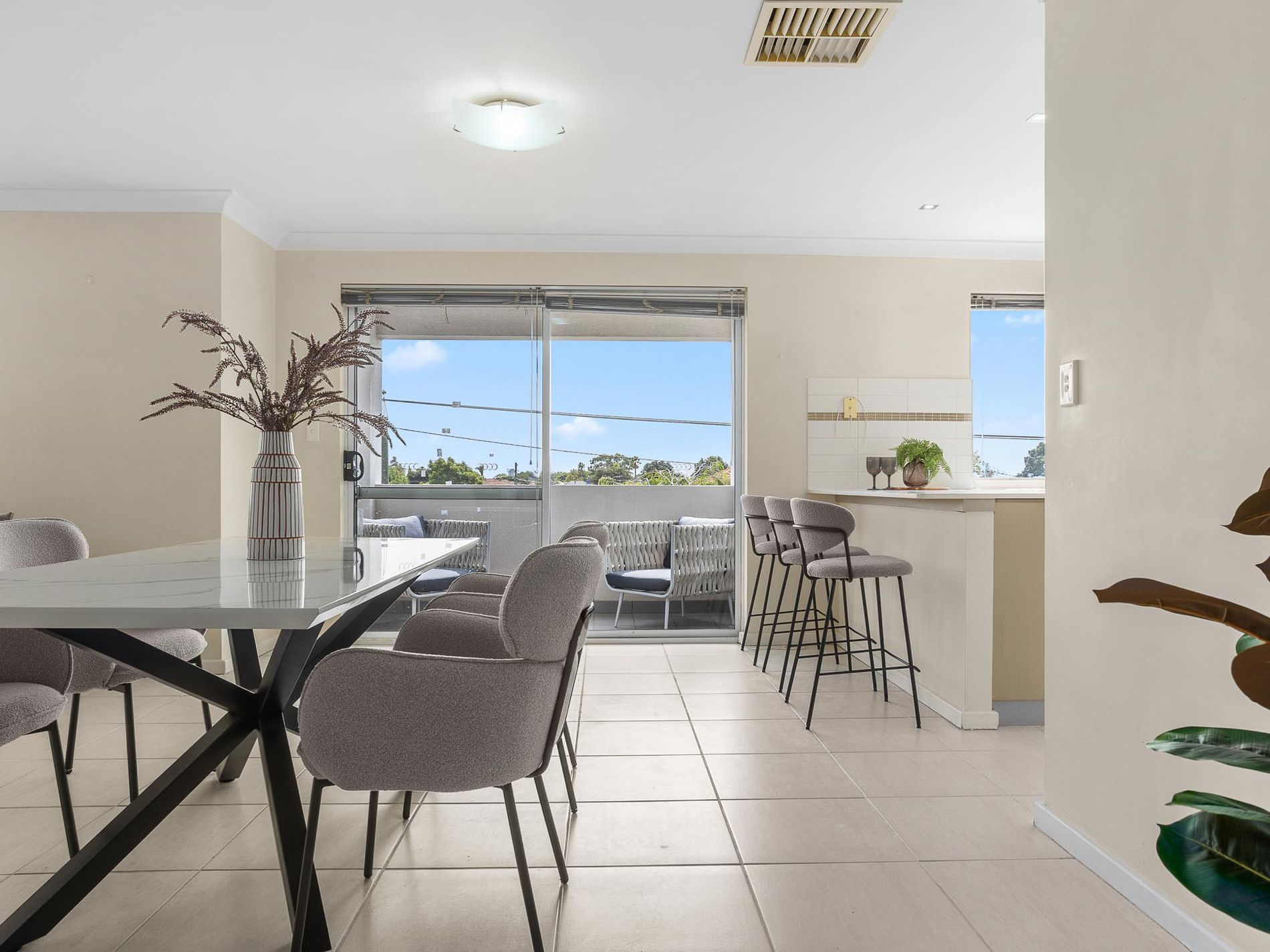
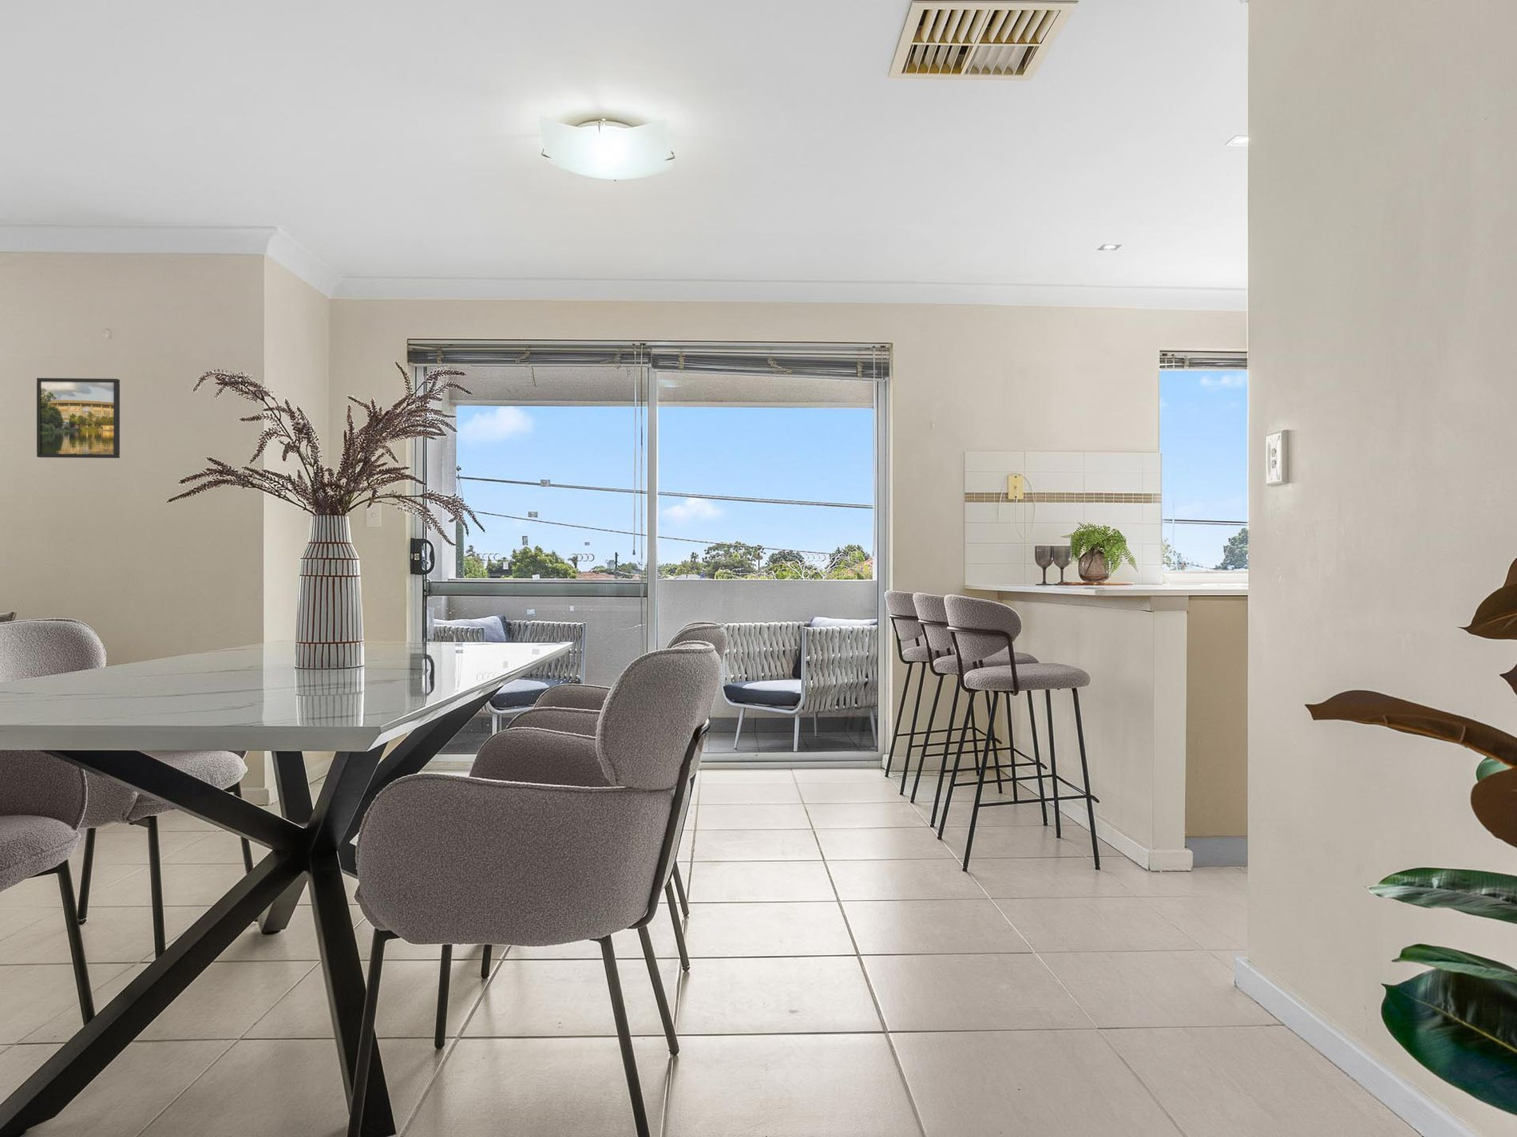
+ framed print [36,377,121,459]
